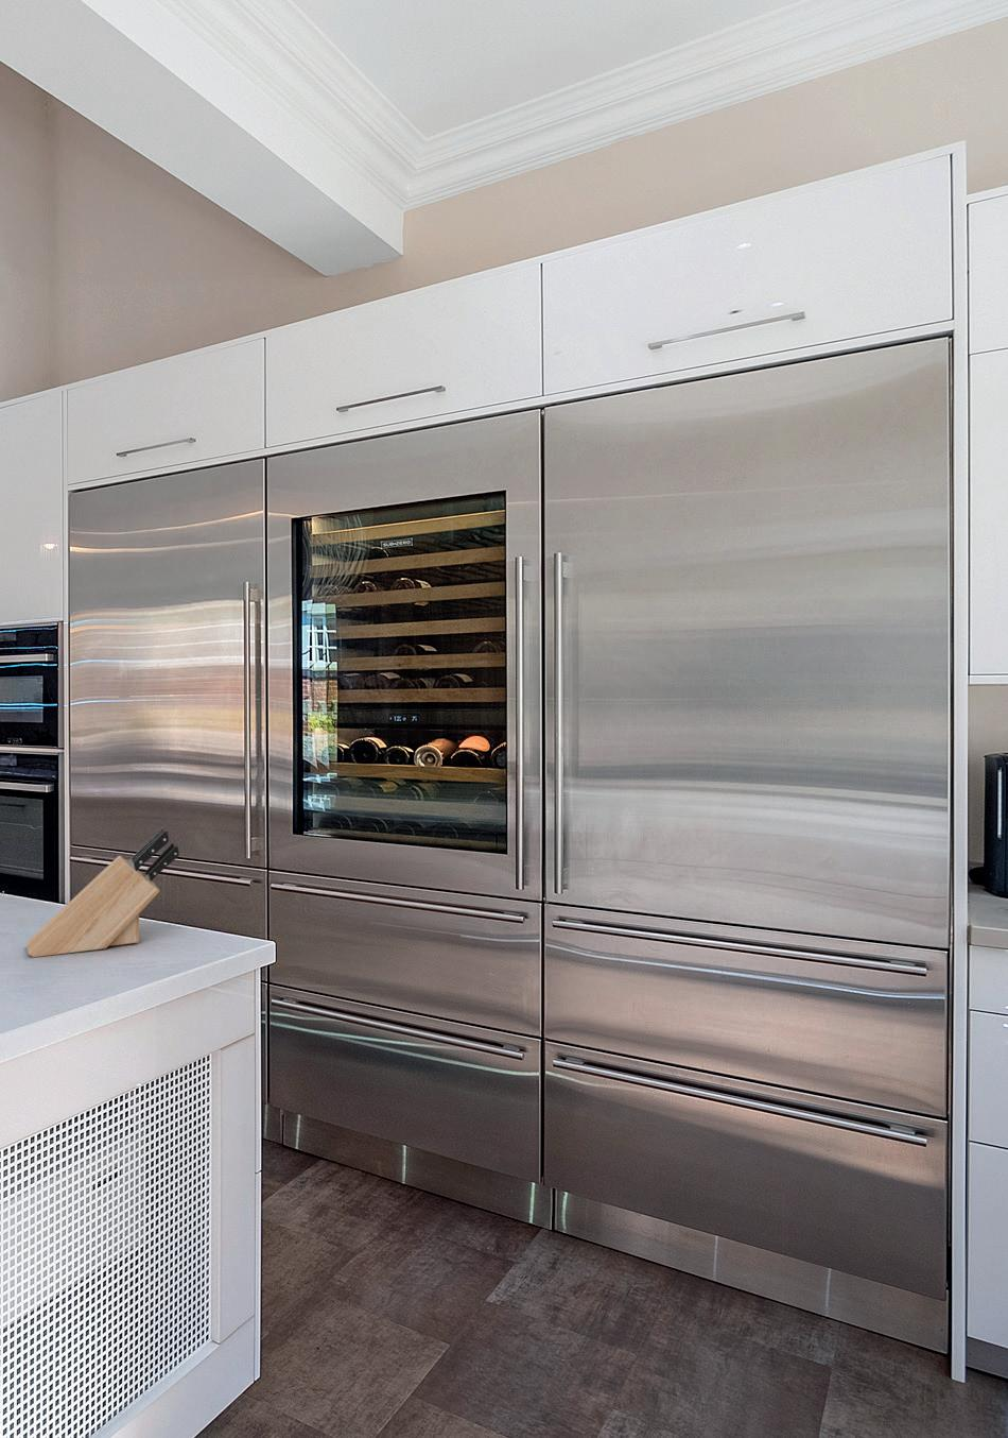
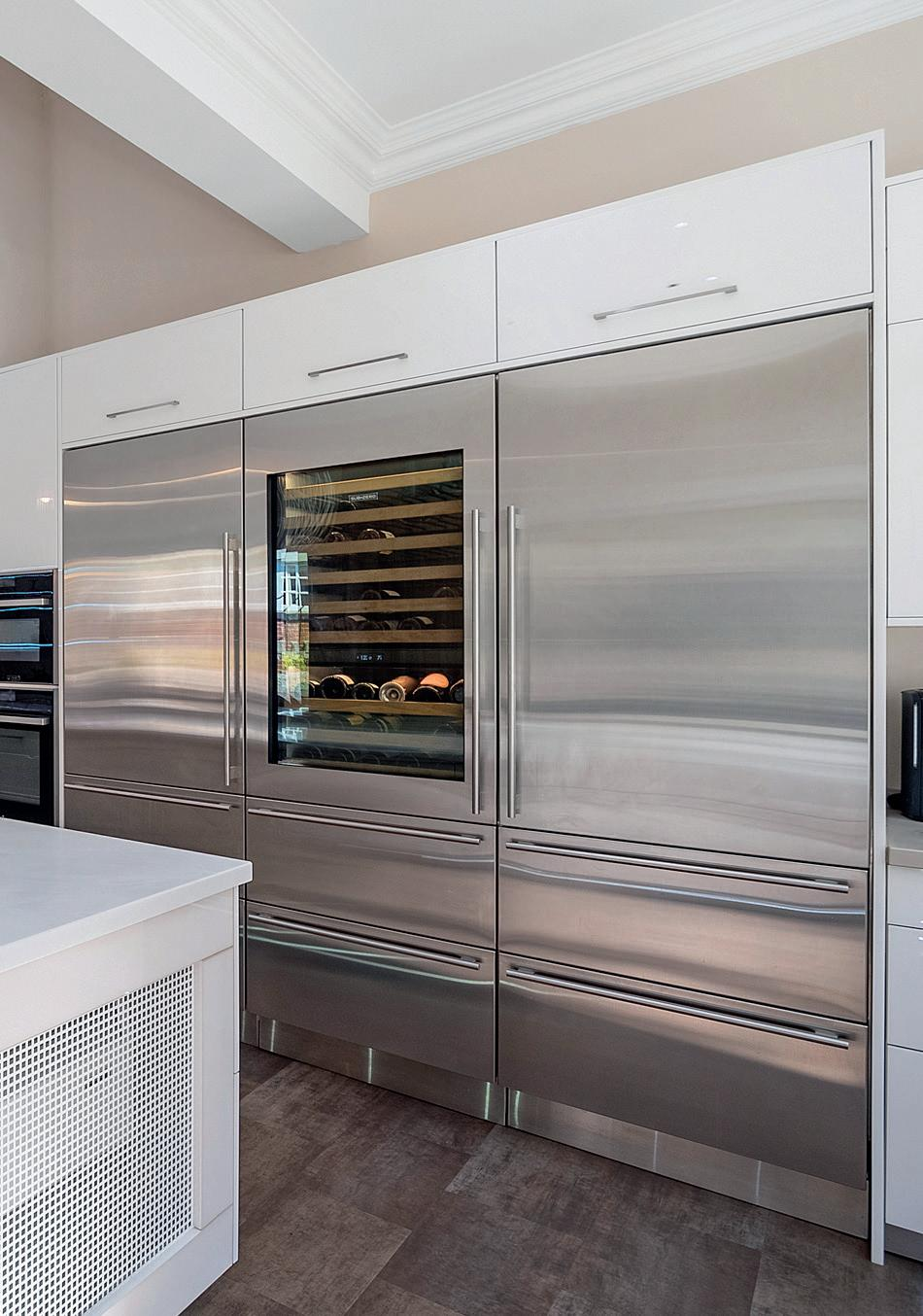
- knife block [26,827,180,958]
